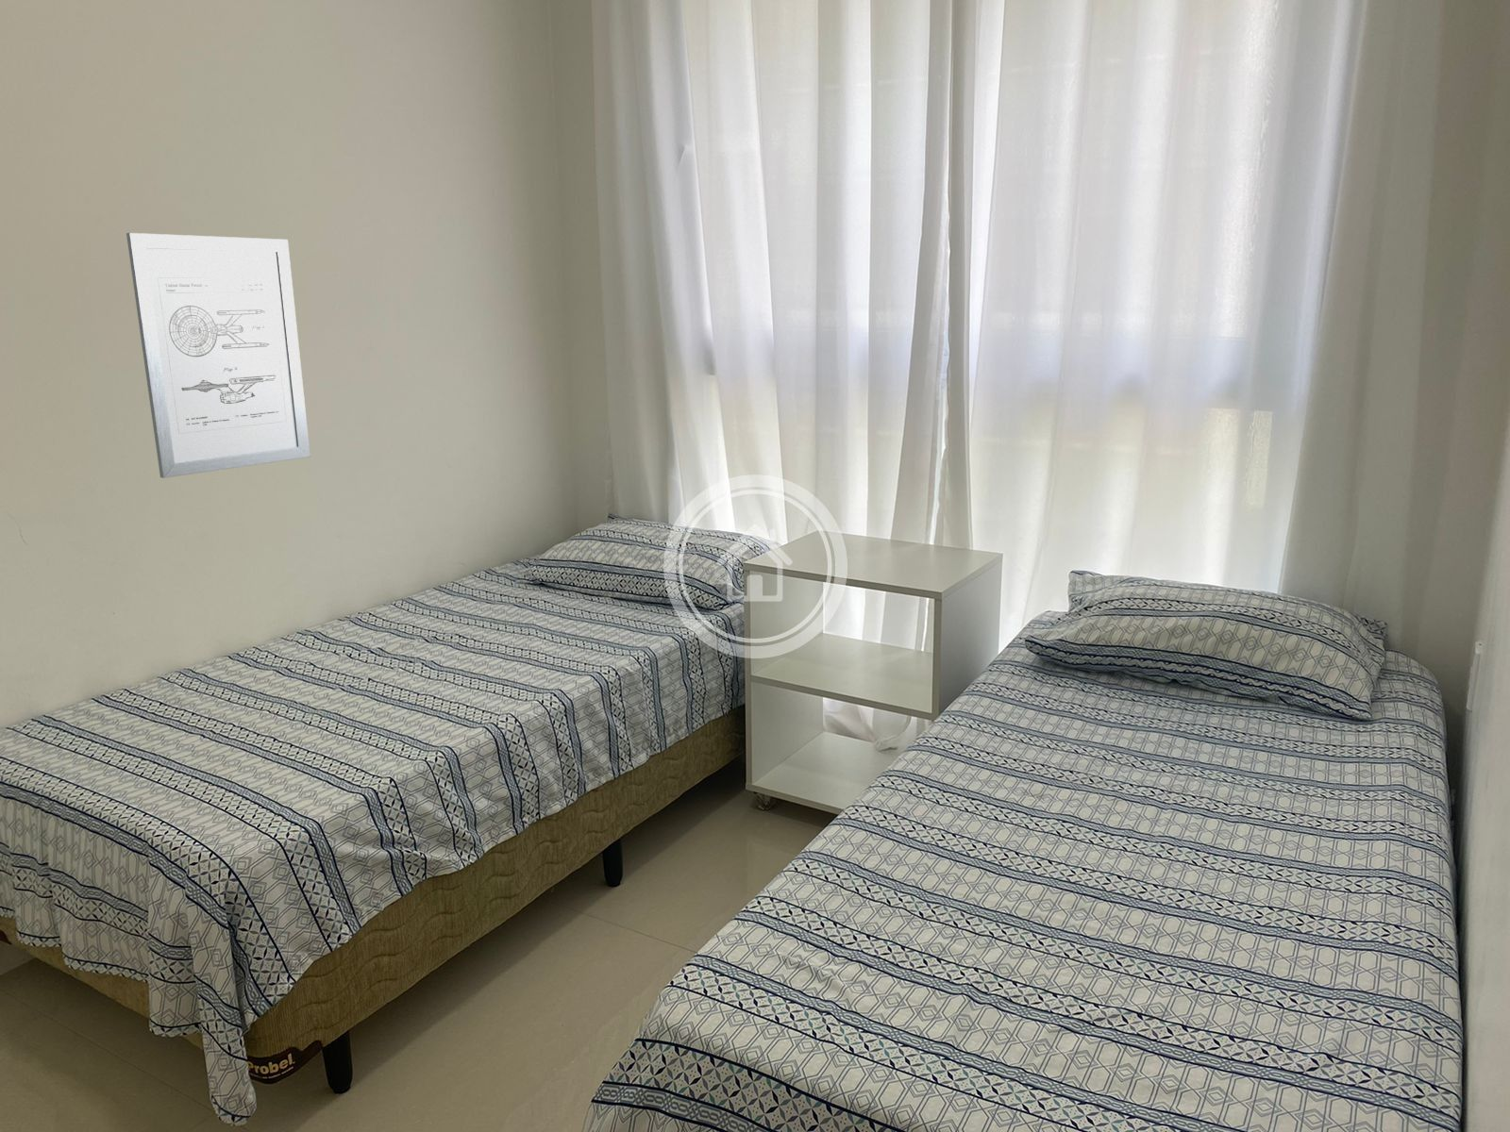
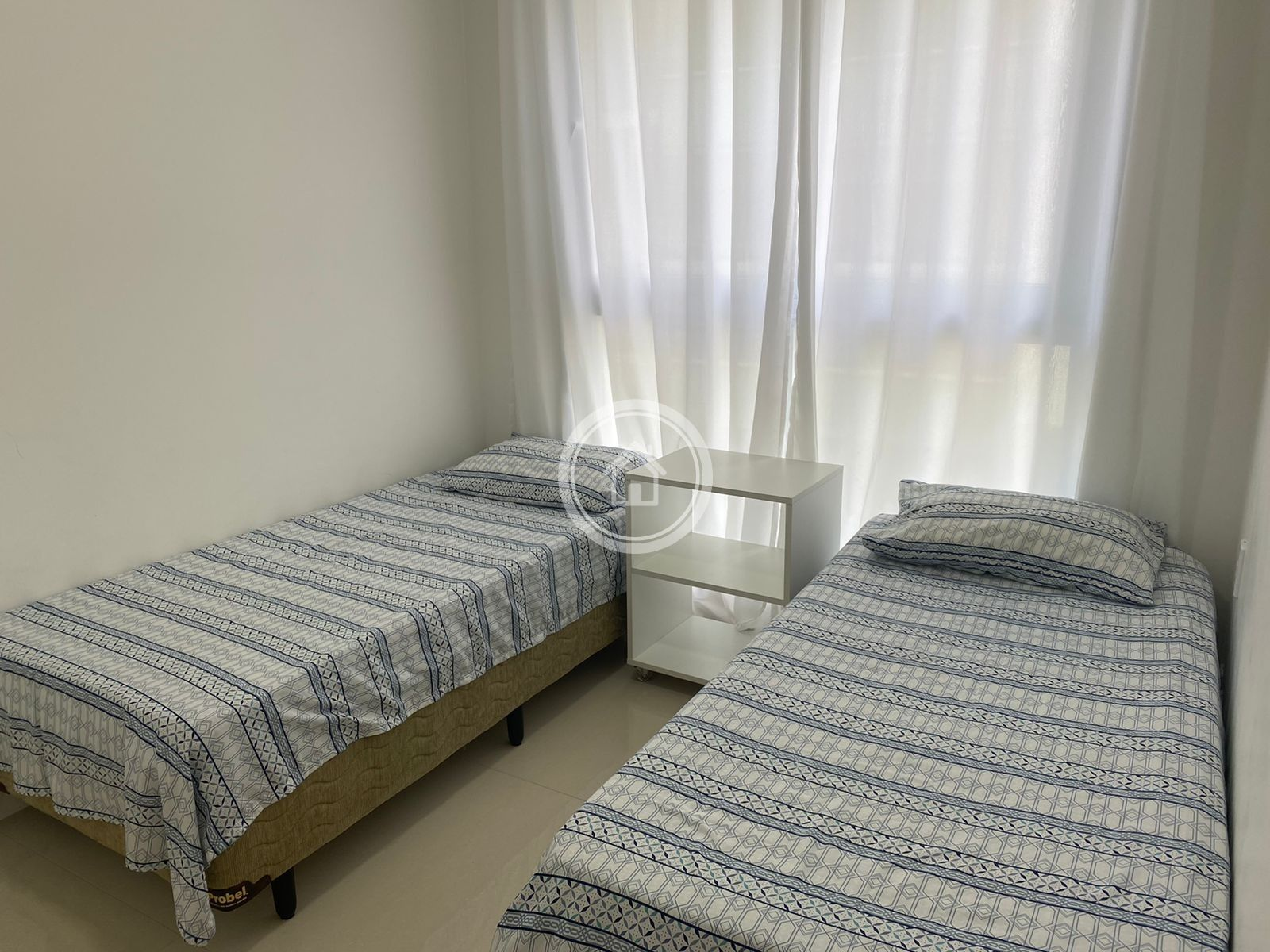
- wall art [126,232,312,479]
